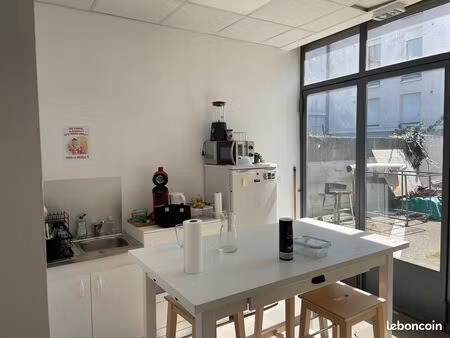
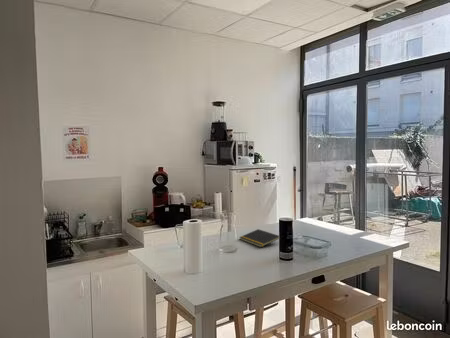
+ notepad [238,228,280,248]
